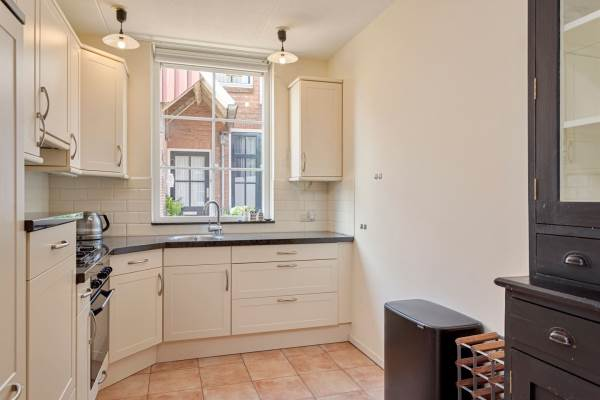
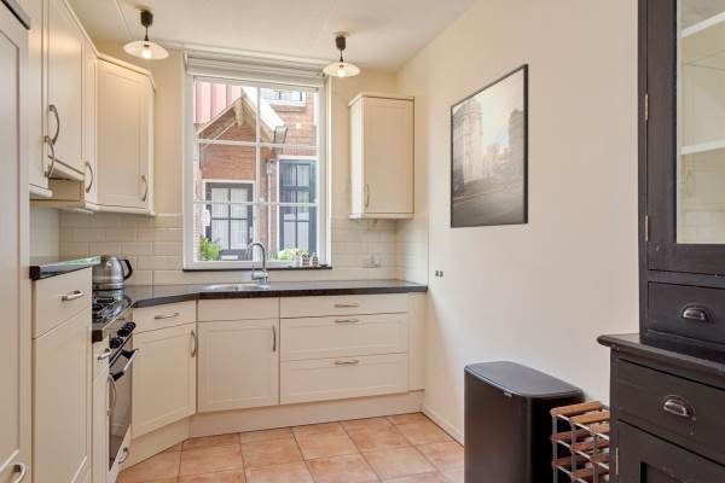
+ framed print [450,63,529,229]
